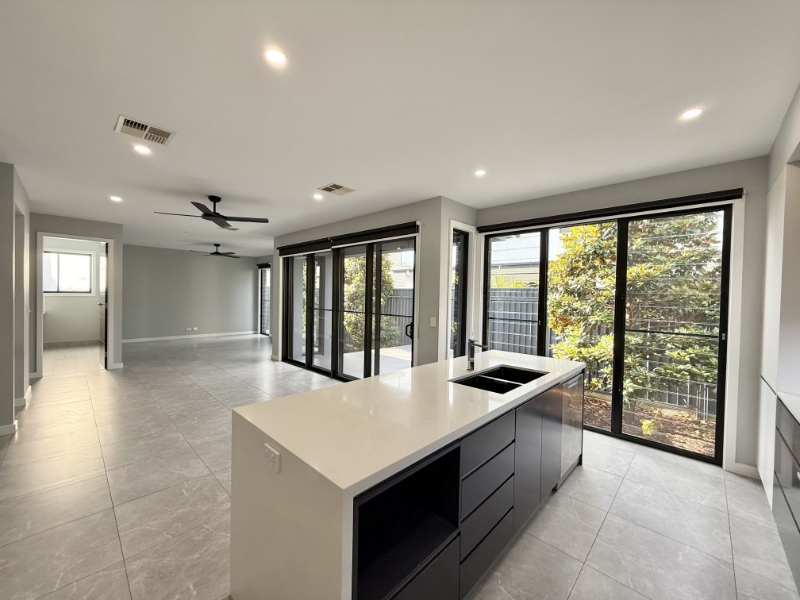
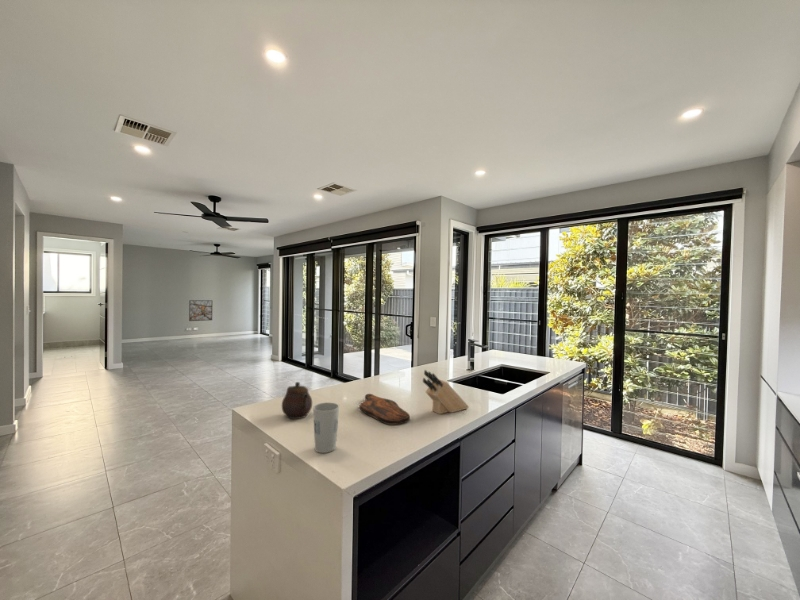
+ teapot [281,381,313,420]
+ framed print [188,299,213,322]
+ cutting board [358,393,411,426]
+ cup [312,402,340,454]
+ knife block [422,369,470,415]
